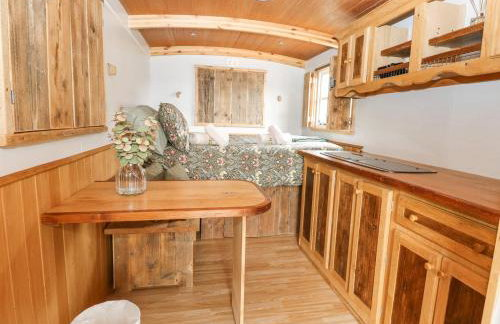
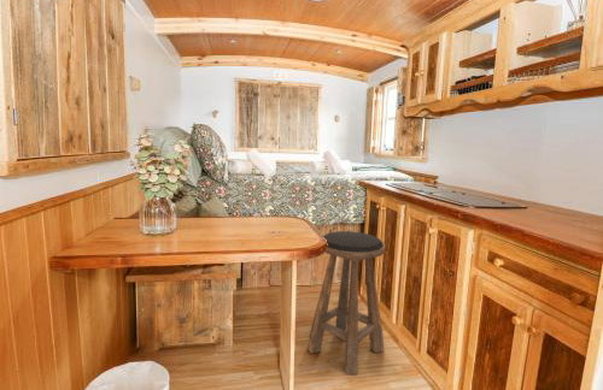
+ stool [306,230,386,376]
